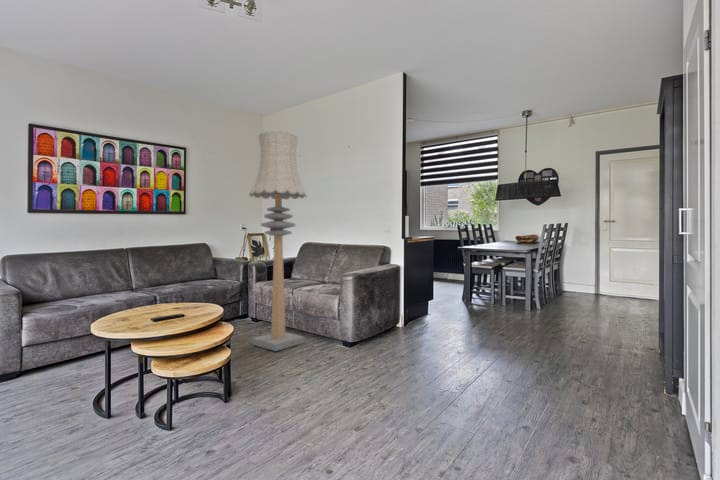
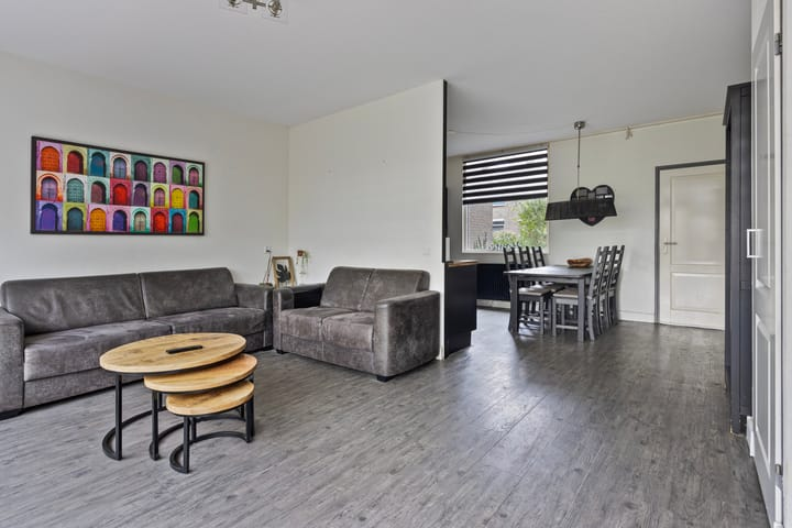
- floor lamp [248,130,308,352]
